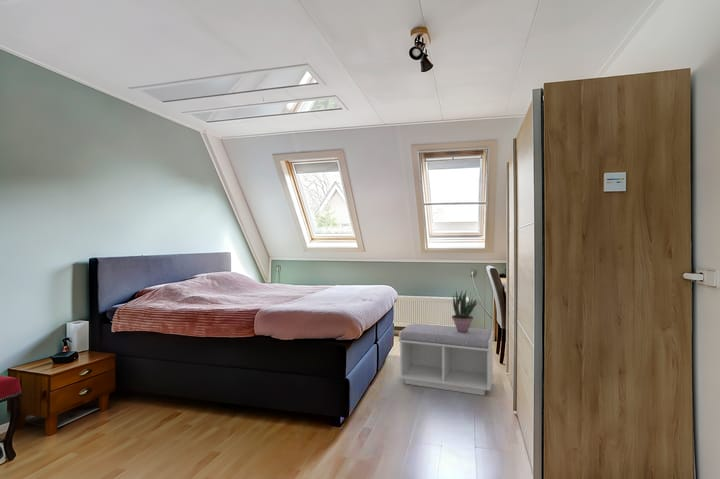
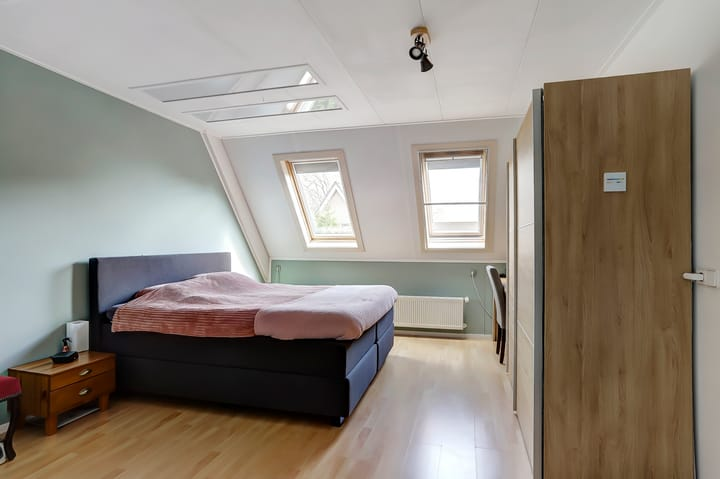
- potted plant [451,289,478,332]
- bench [398,323,495,396]
